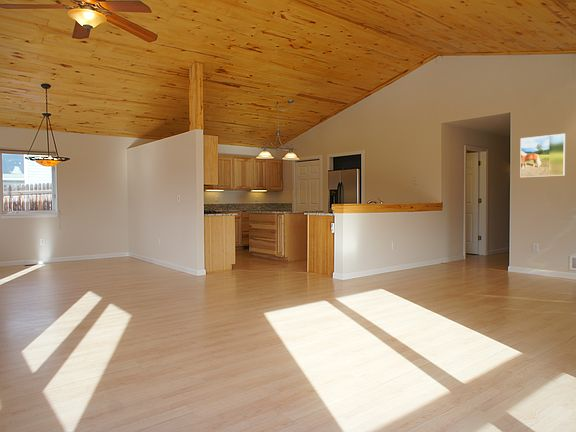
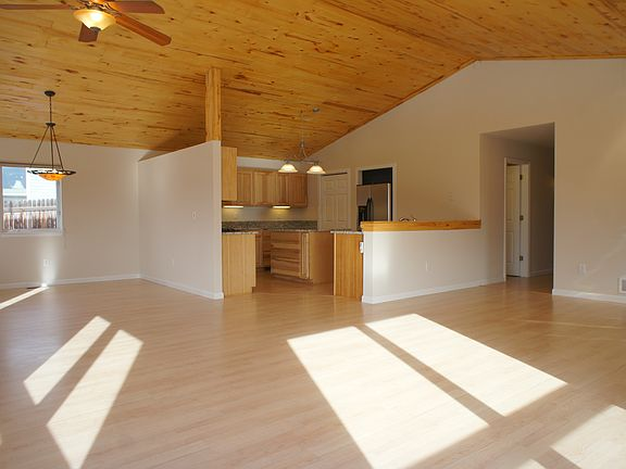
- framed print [519,133,566,178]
